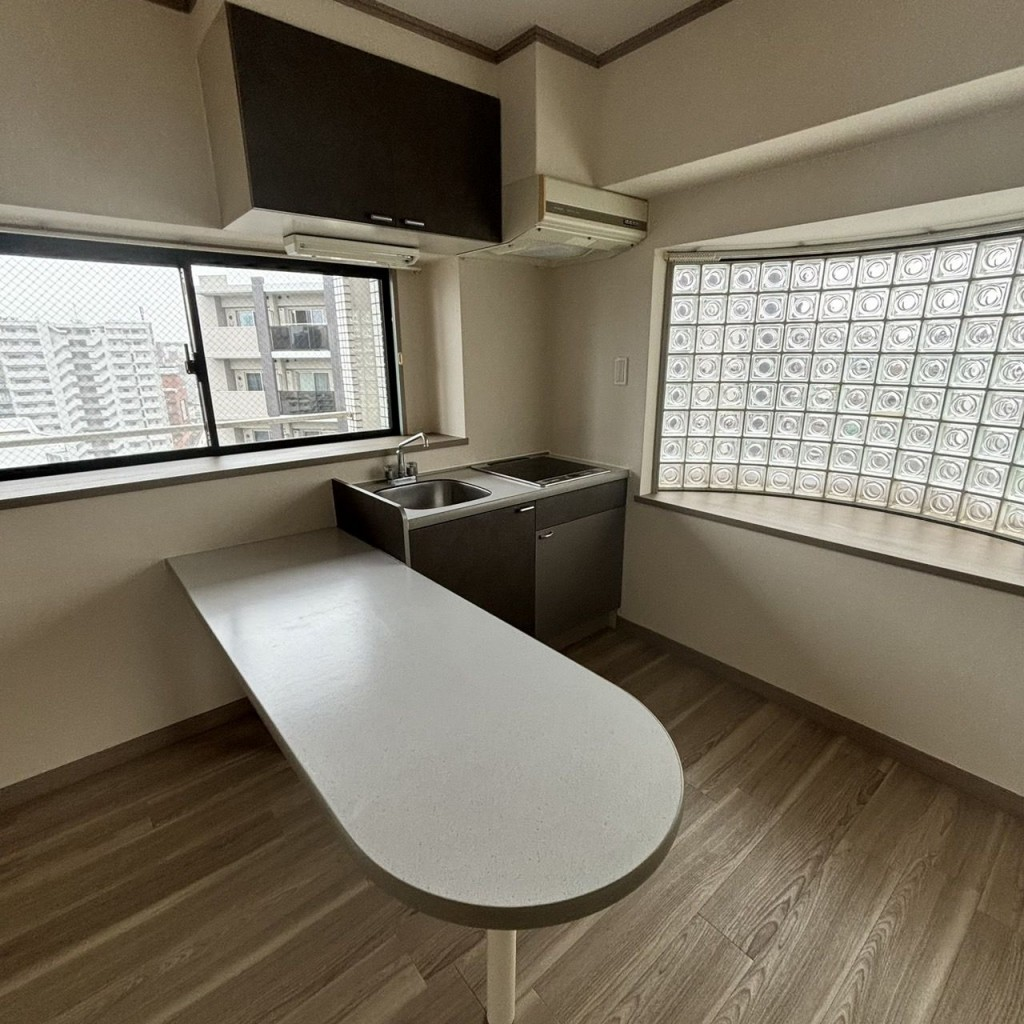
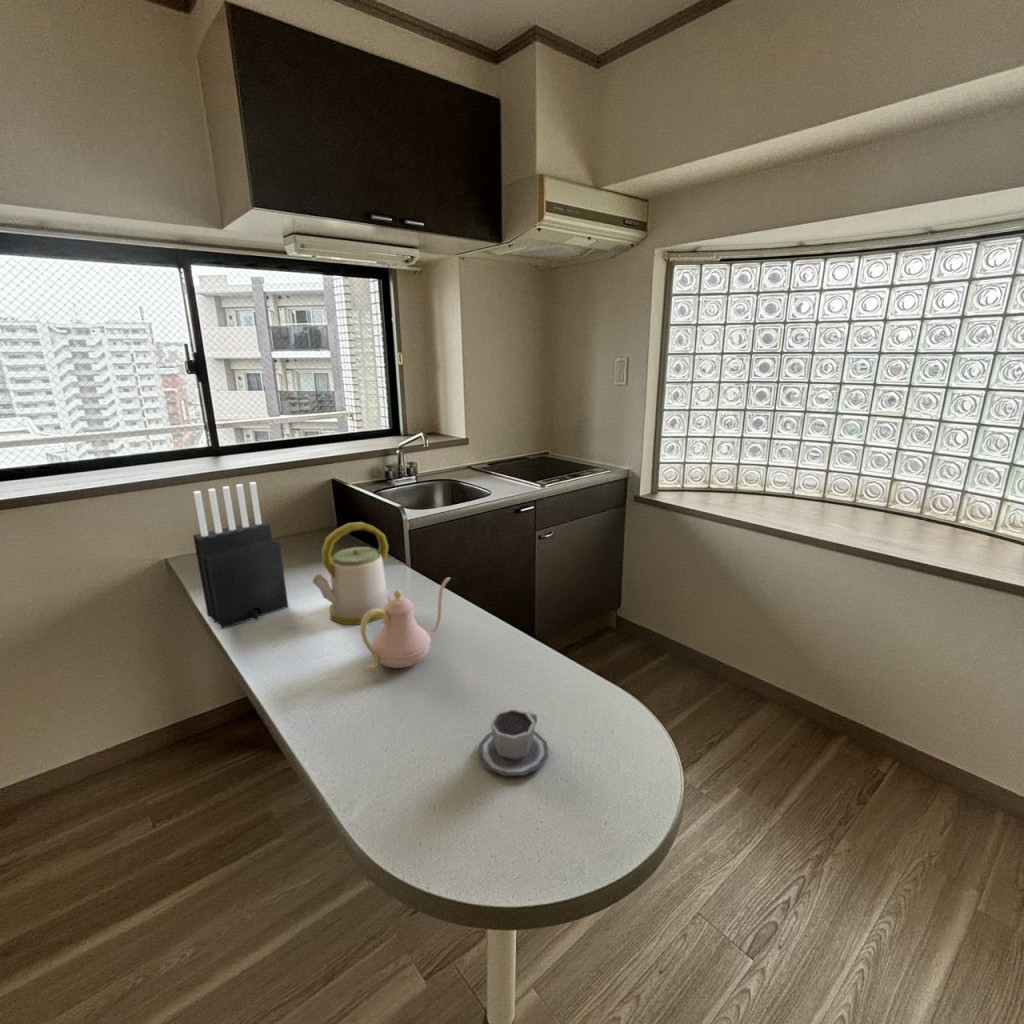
+ knife block [192,481,289,630]
+ kettle [312,521,391,625]
+ cup [478,708,550,777]
+ teapot [359,577,451,672]
